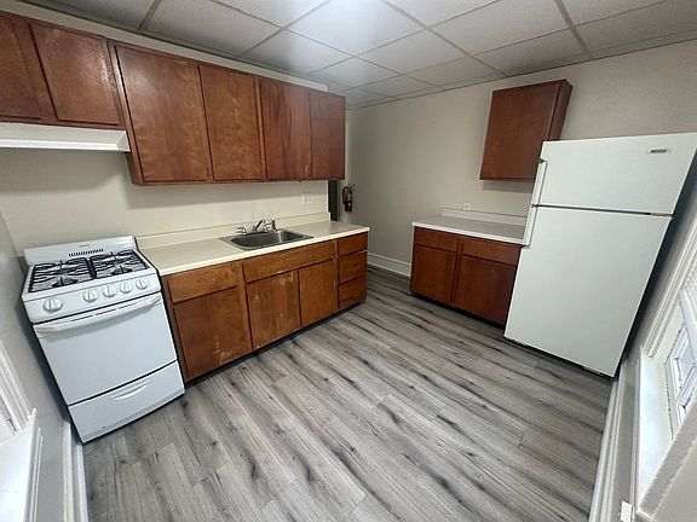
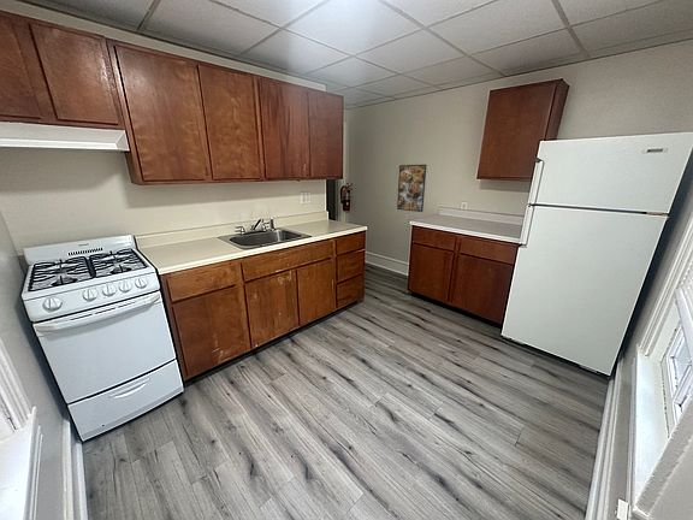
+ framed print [396,164,428,213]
